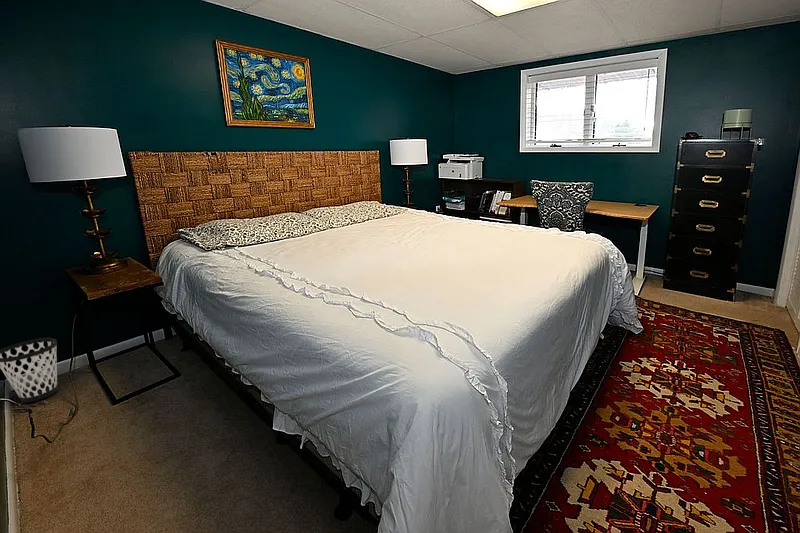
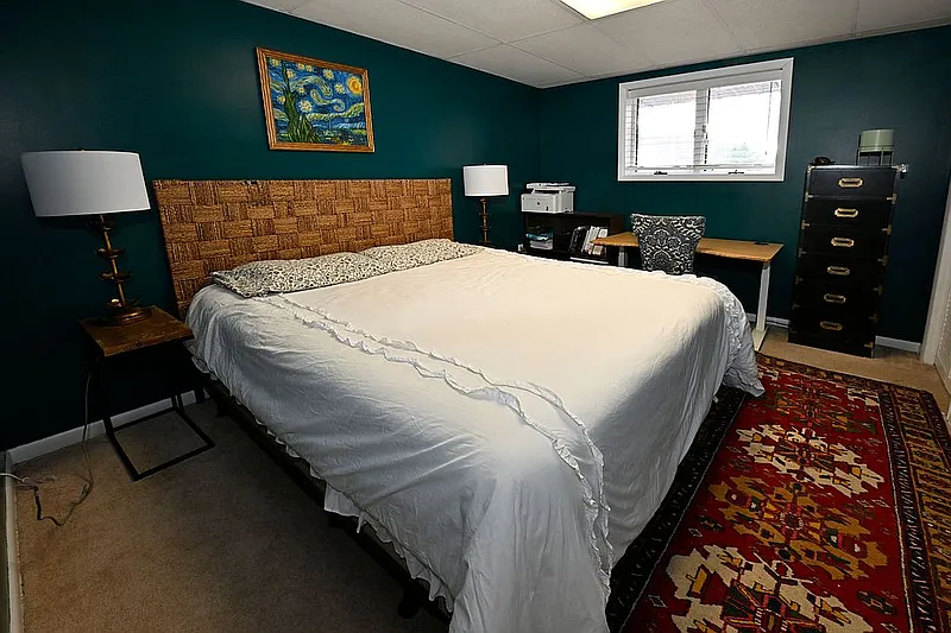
- wastebasket [0,337,59,403]
